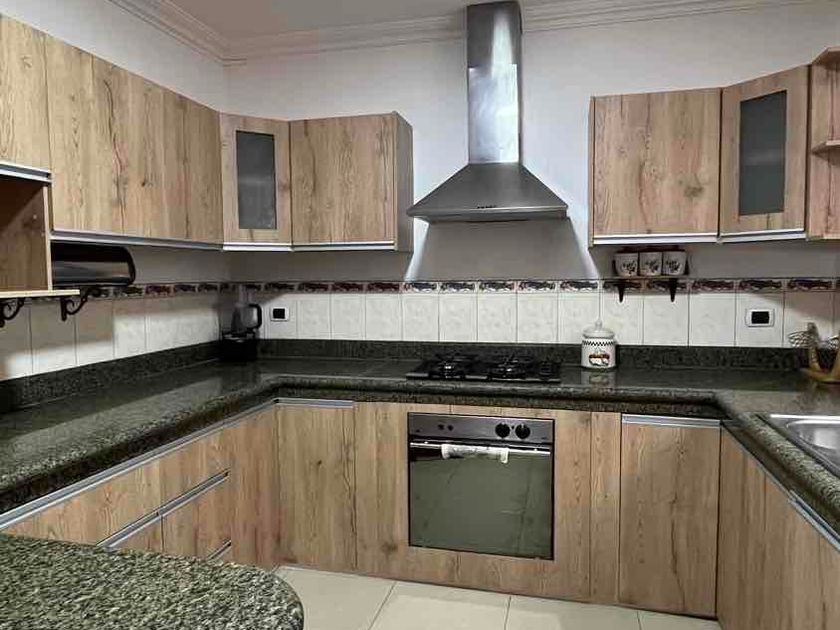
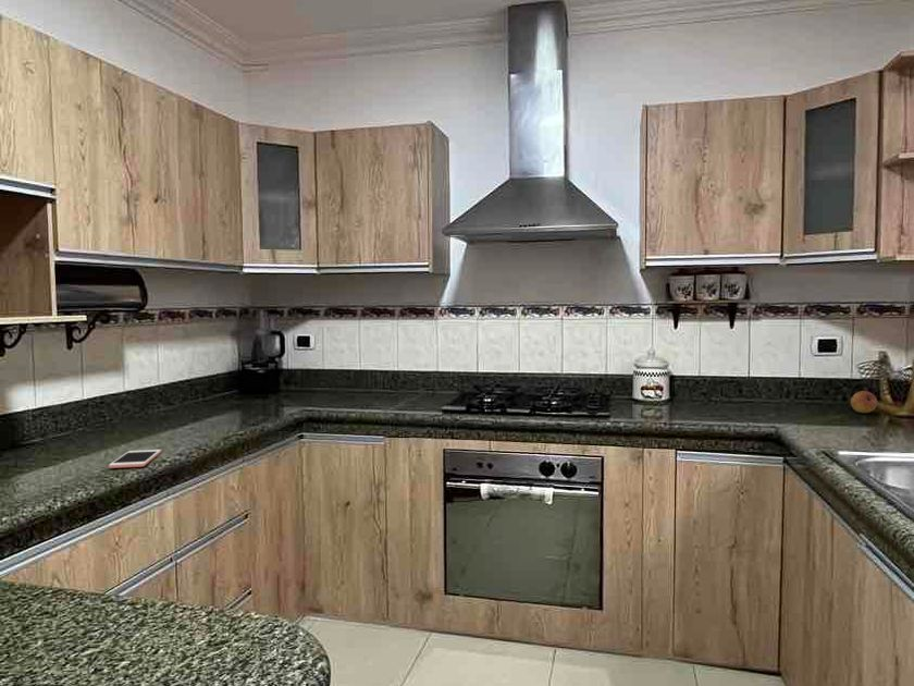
+ cell phone [108,449,162,469]
+ fruit [850,390,878,414]
